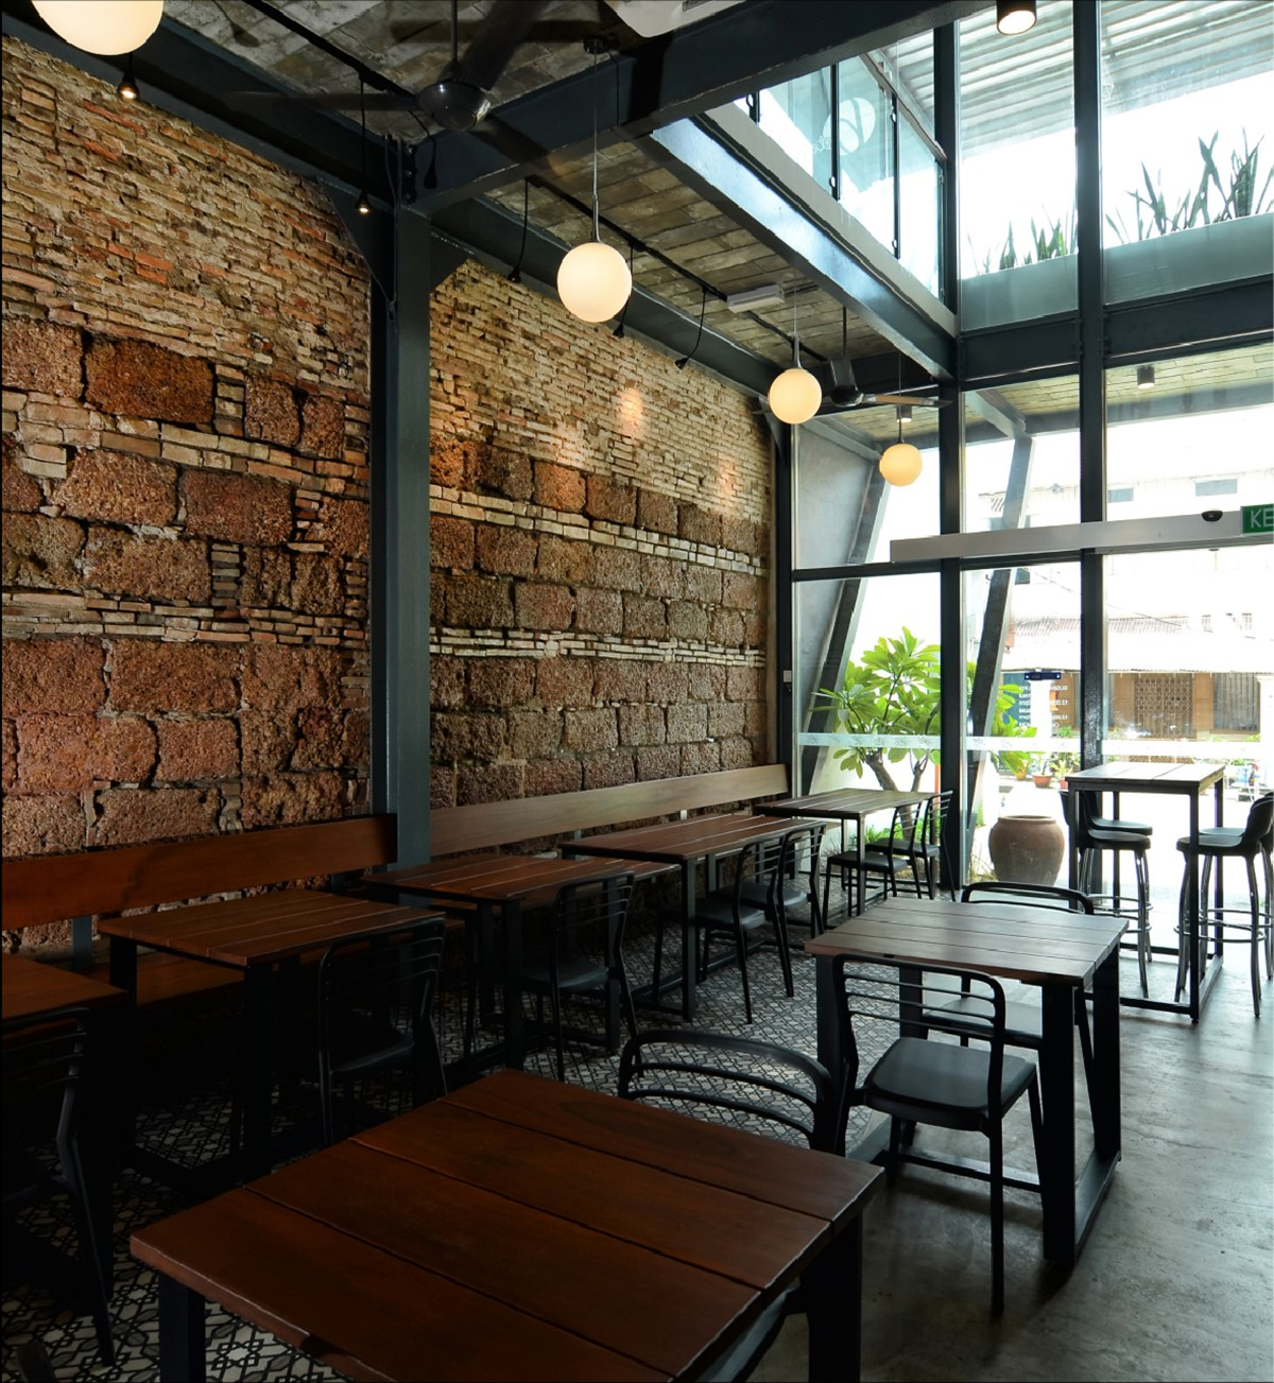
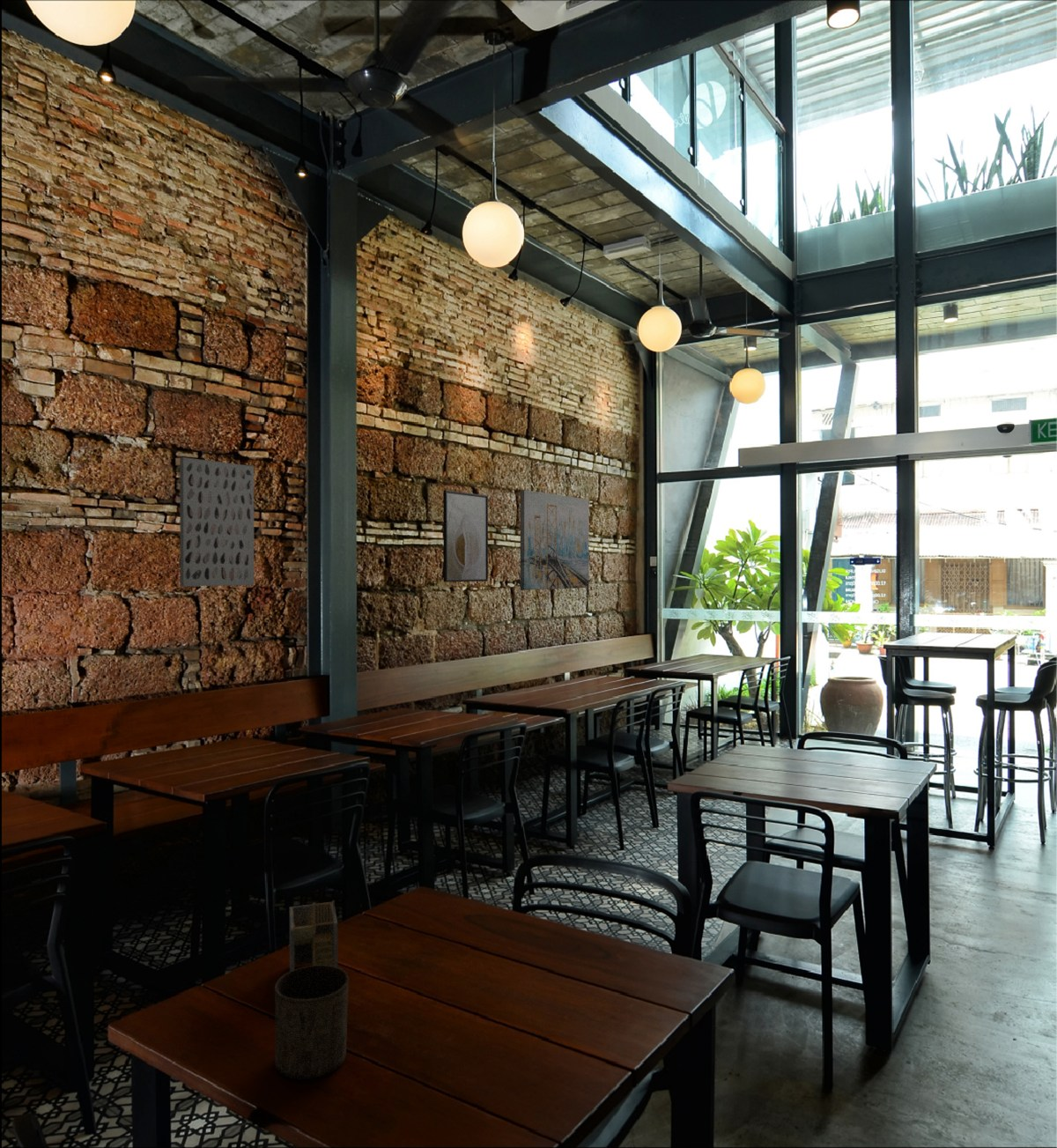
+ cup [274,965,350,1080]
+ wall art [520,489,589,591]
+ wall art [179,456,255,588]
+ napkin holder [289,900,338,972]
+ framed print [442,489,489,583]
